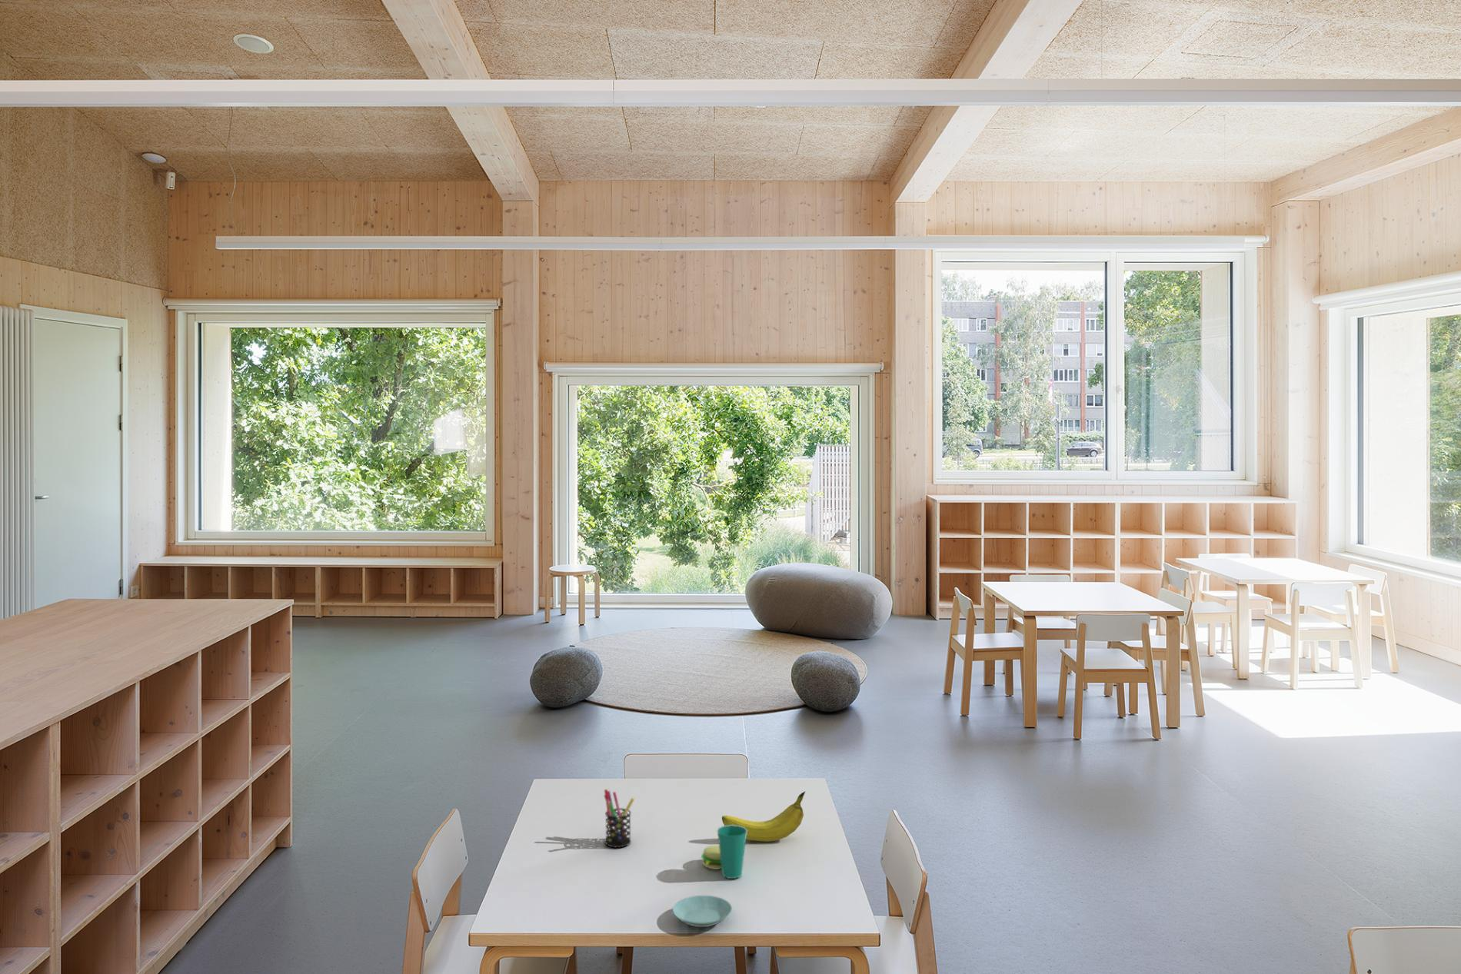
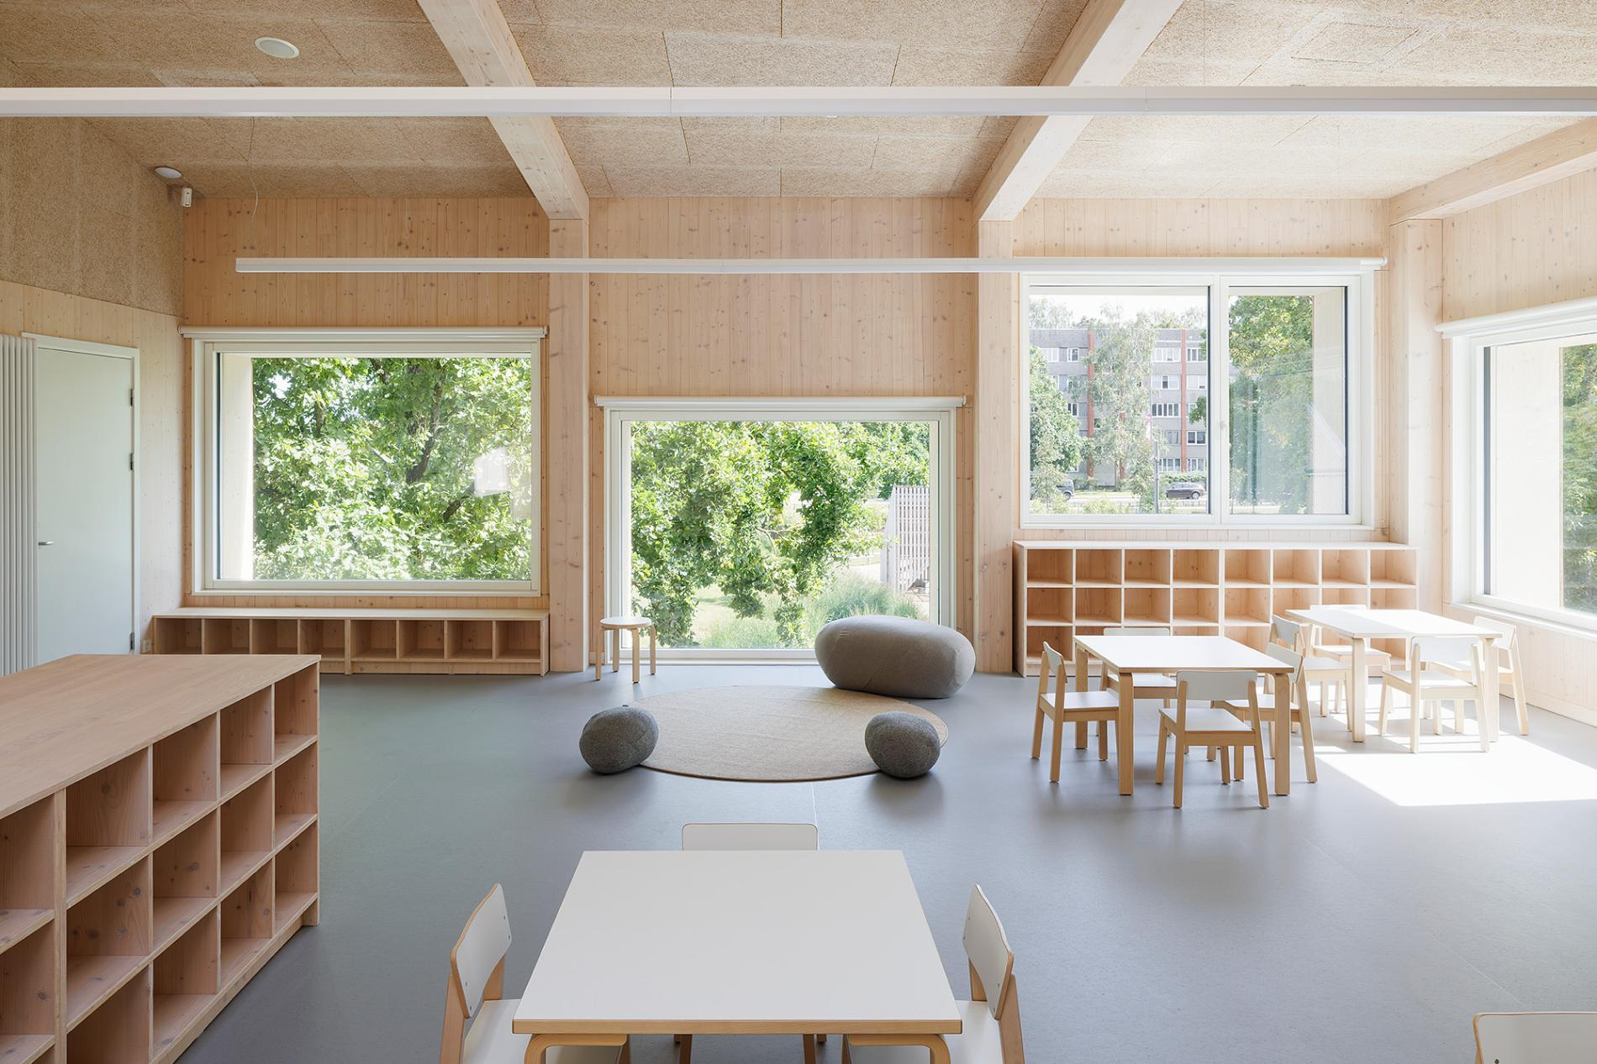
- fruit [722,791,806,842]
- cup [700,825,747,879]
- saucer [672,895,733,928]
- pen holder [603,789,635,848]
